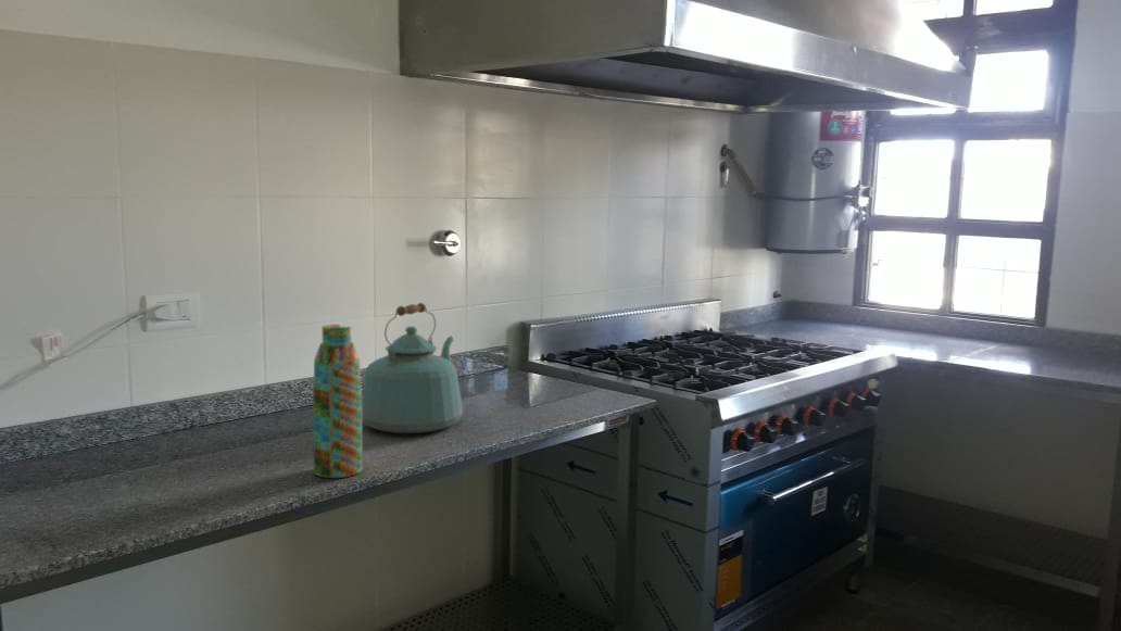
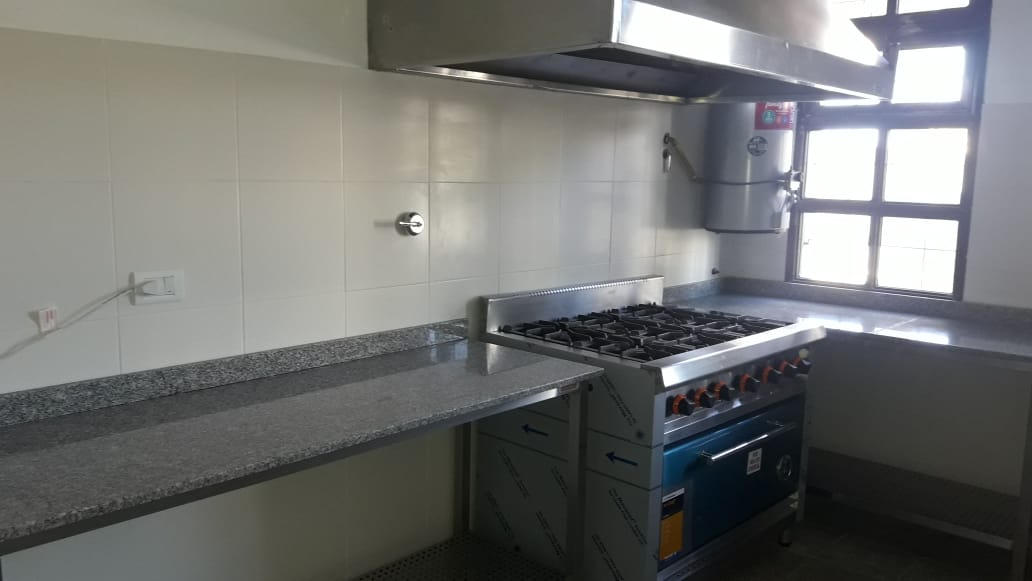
- kettle [362,302,464,434]
- water bottle [312,324,364,479]
